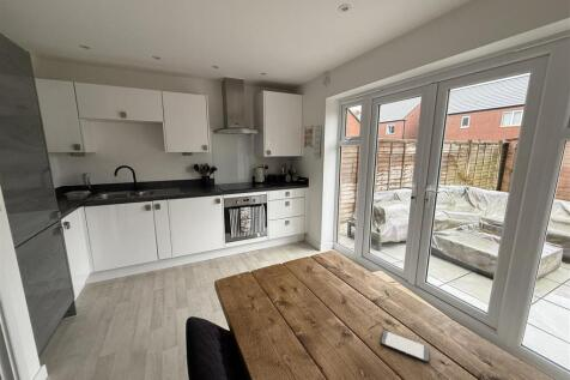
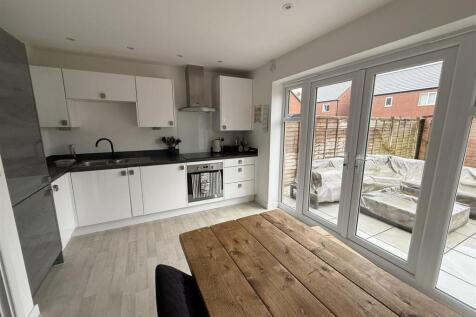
- smartphone [380,330,430,364]
